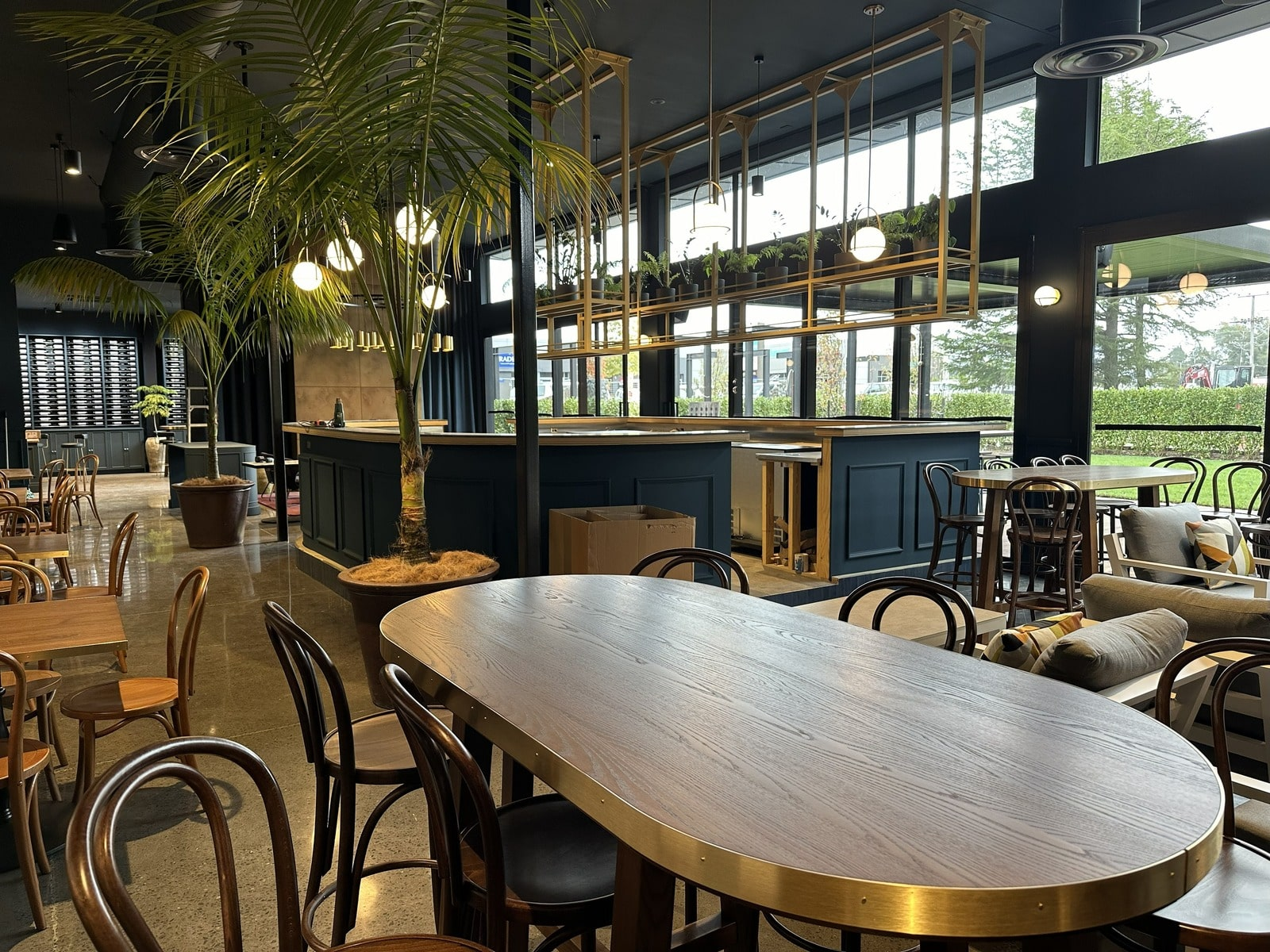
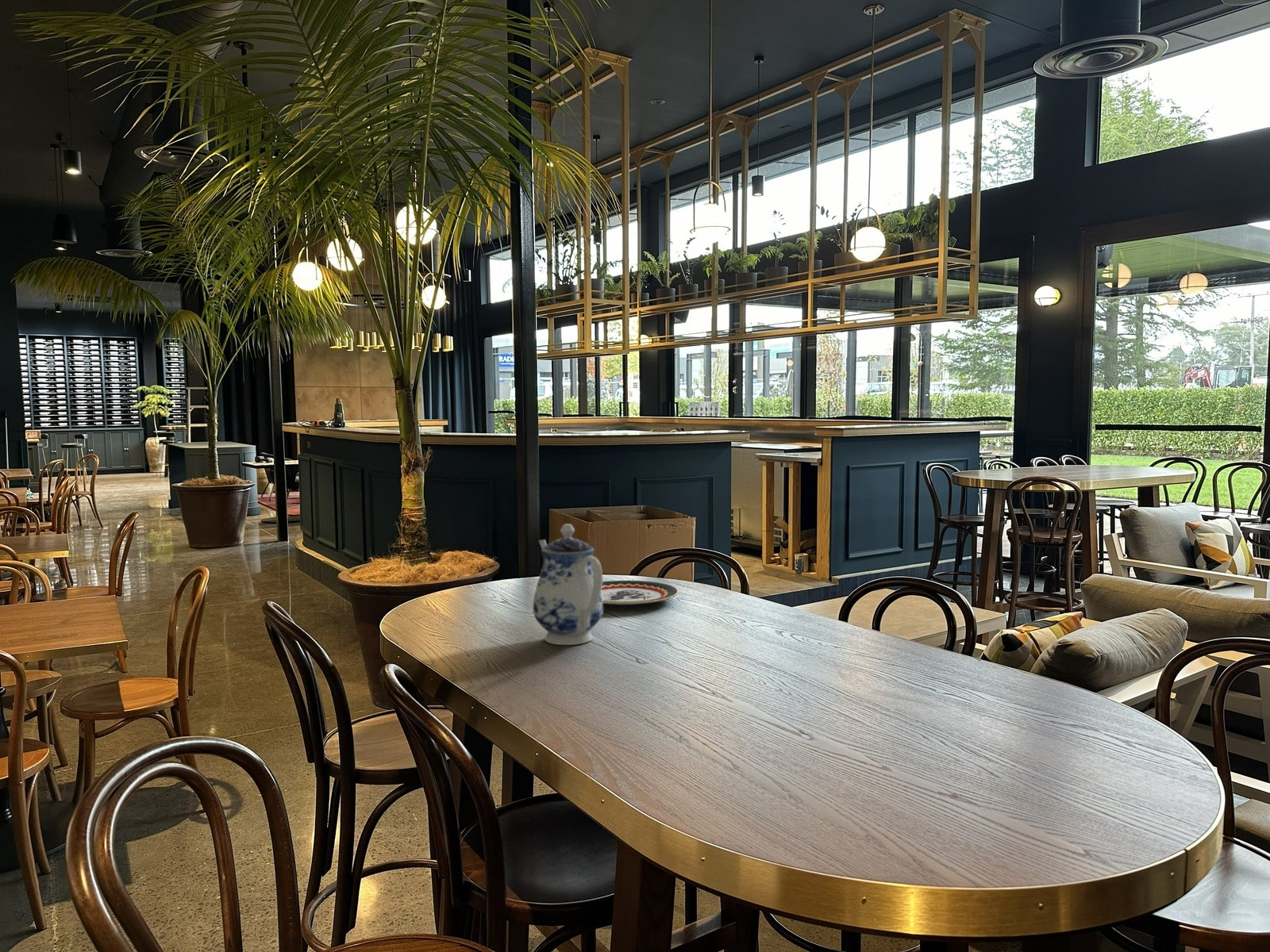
+ plate [601,580,679,606]
+ teapot [533,523,604,646]
